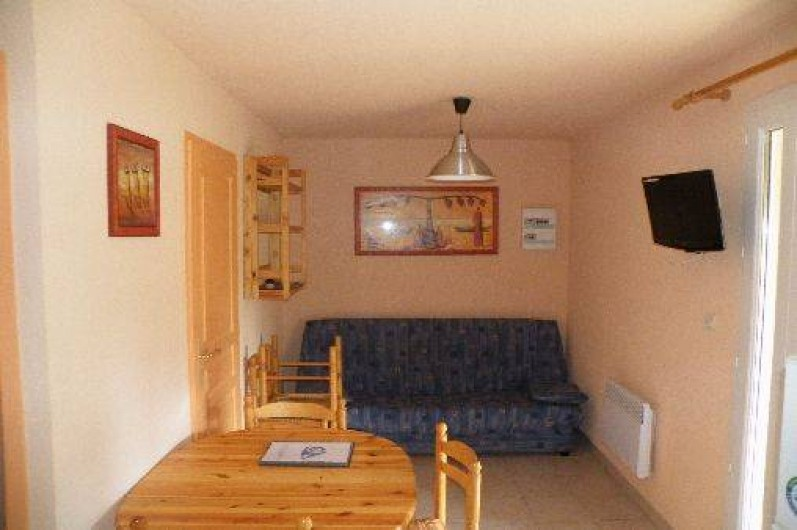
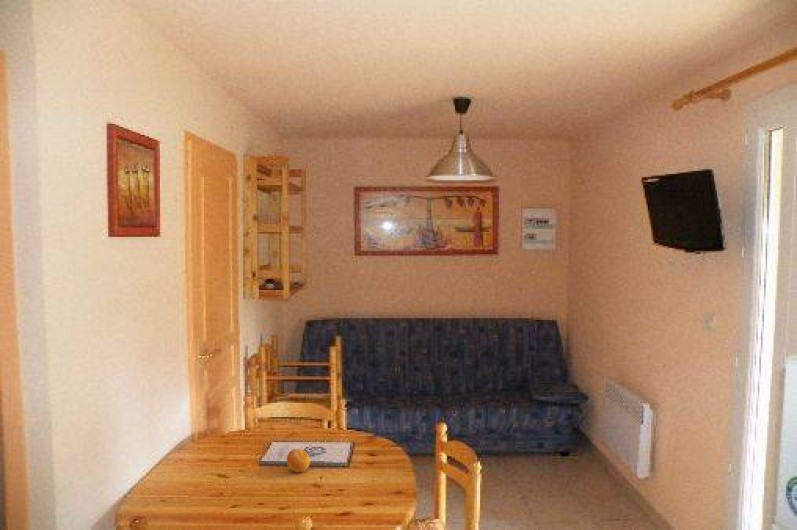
+ fruit [286,448,311,473]
